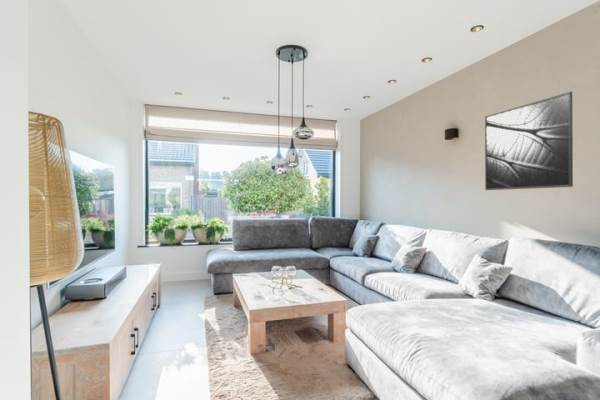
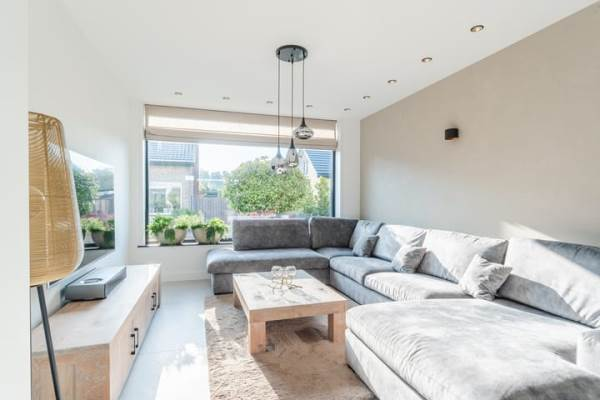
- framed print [484,90,574,191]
